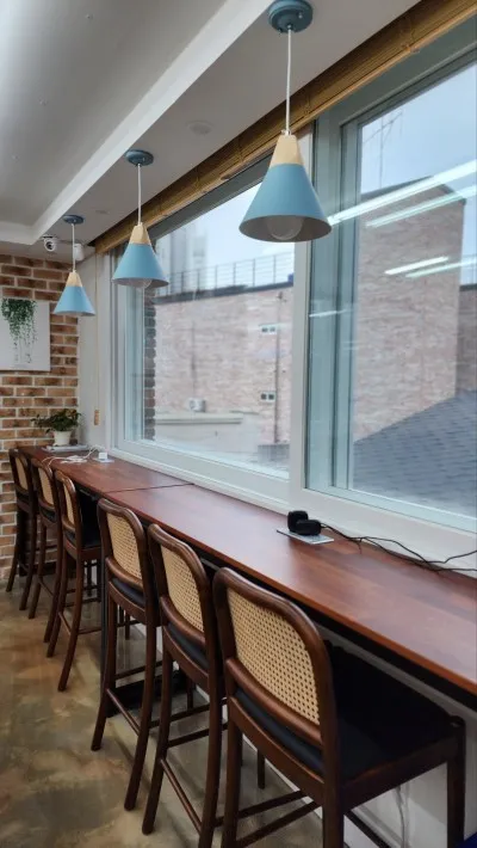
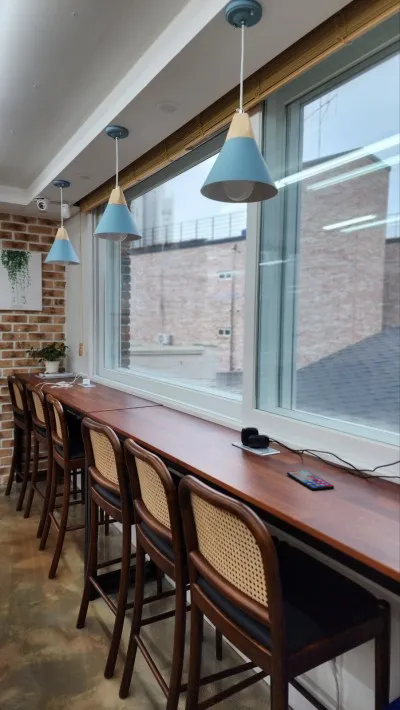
+ smartphone [286,469,335,491]
